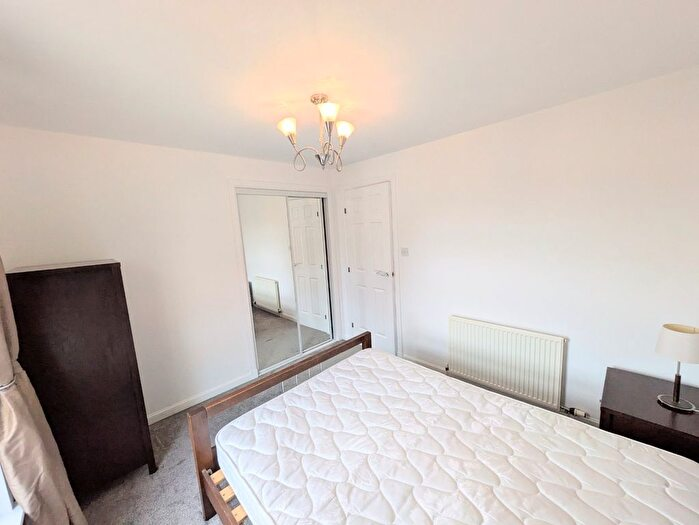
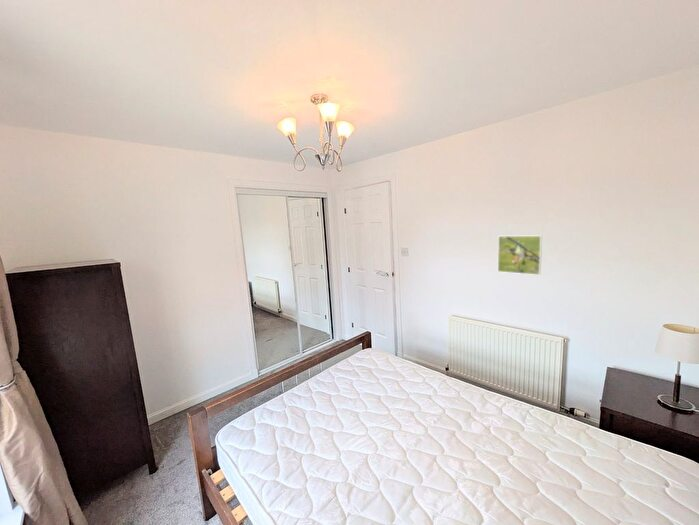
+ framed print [497,234,543,276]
